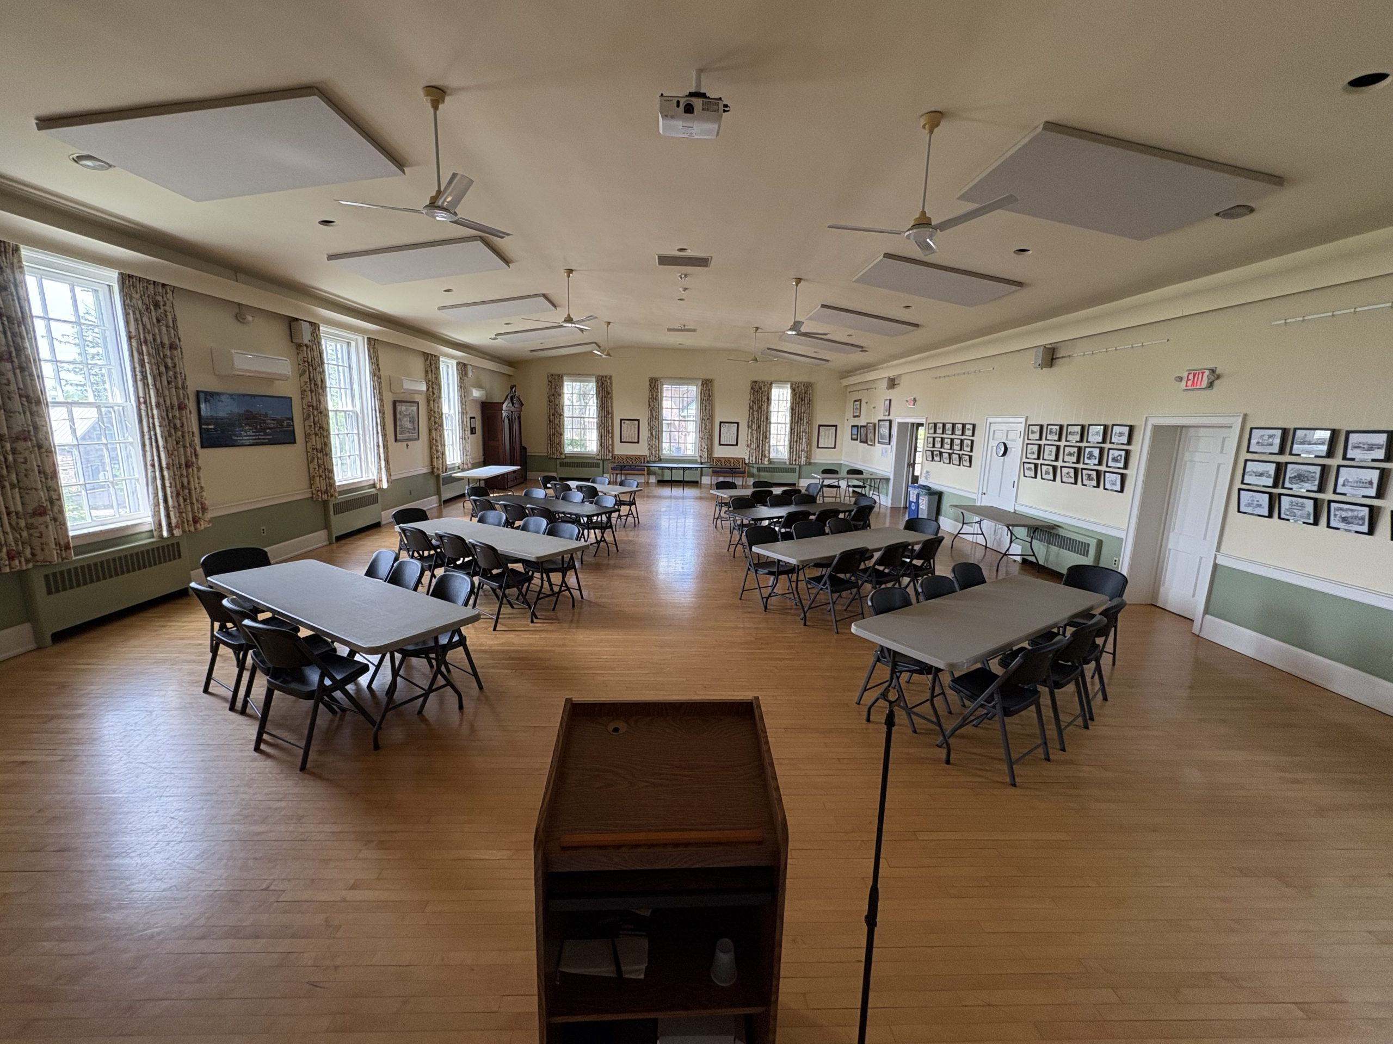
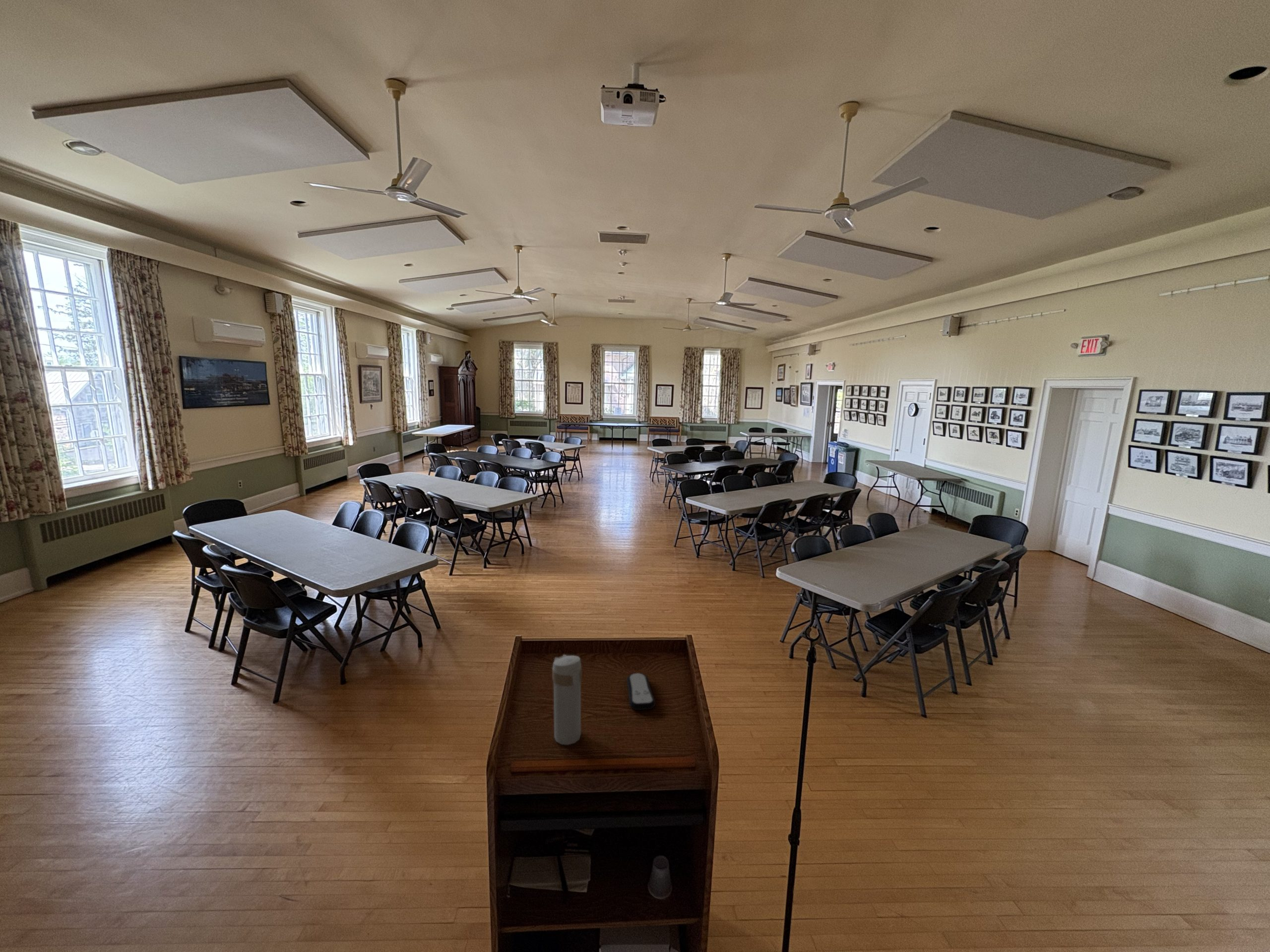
+ remote control [626,672,656,711]
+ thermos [552,654,582,746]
